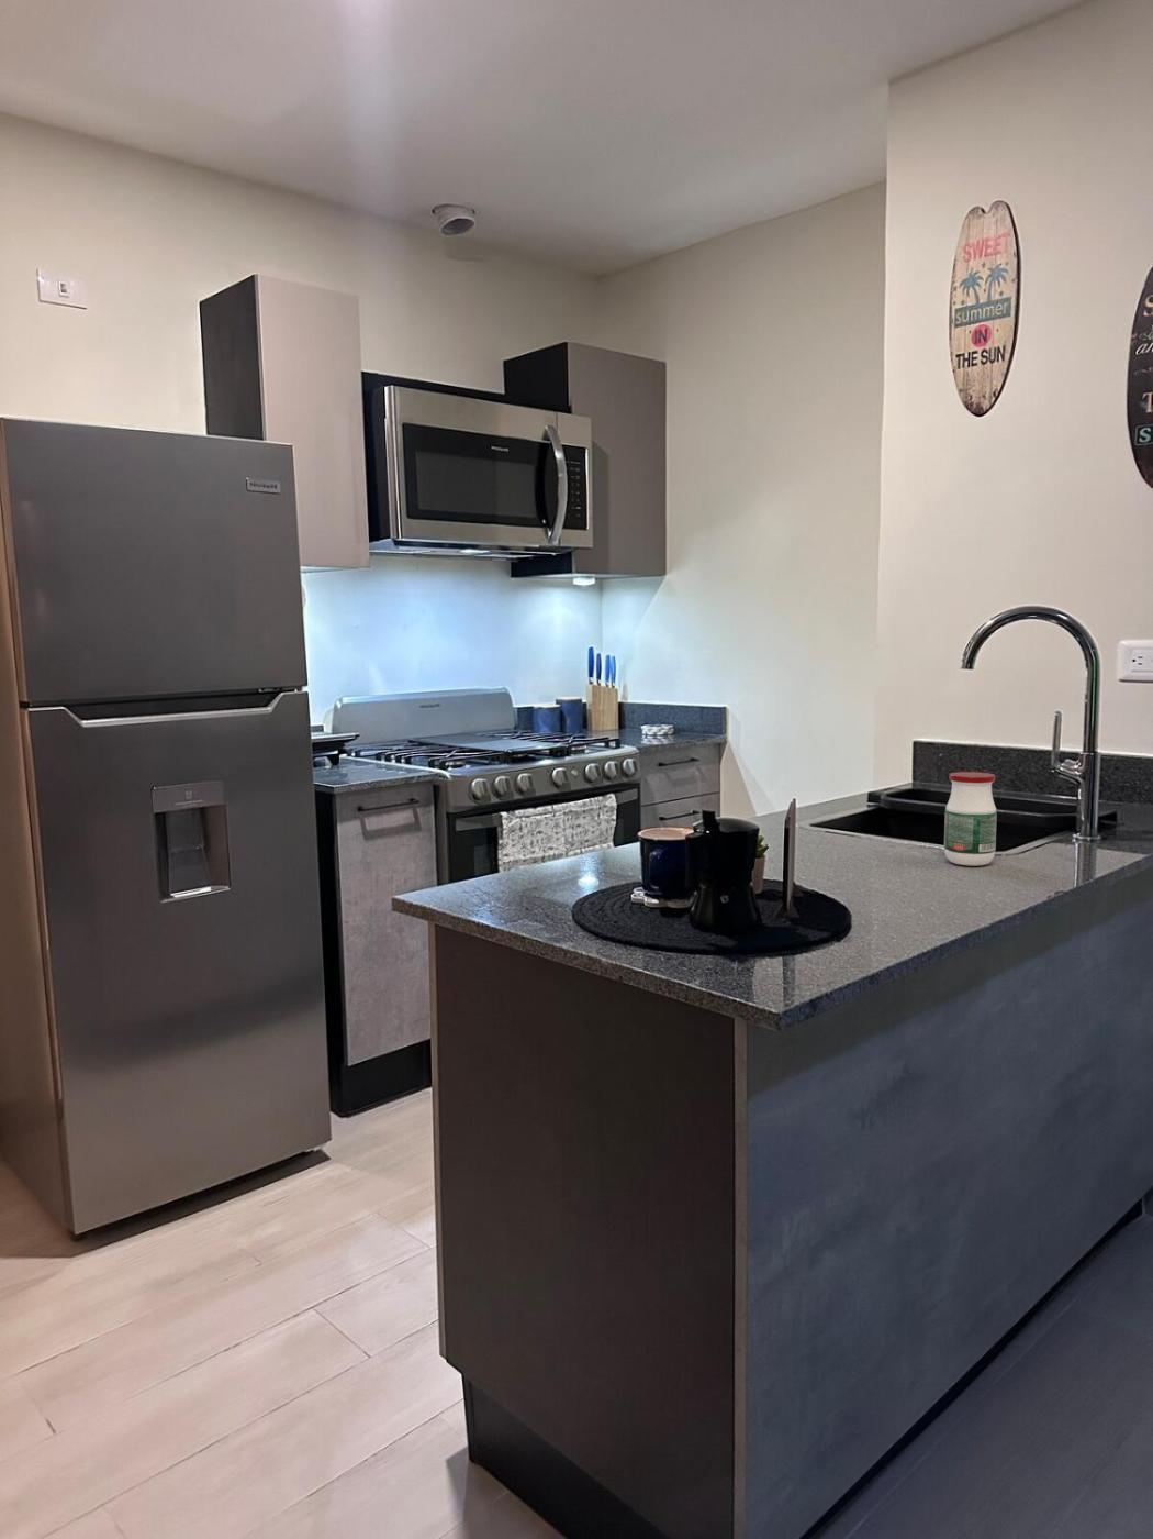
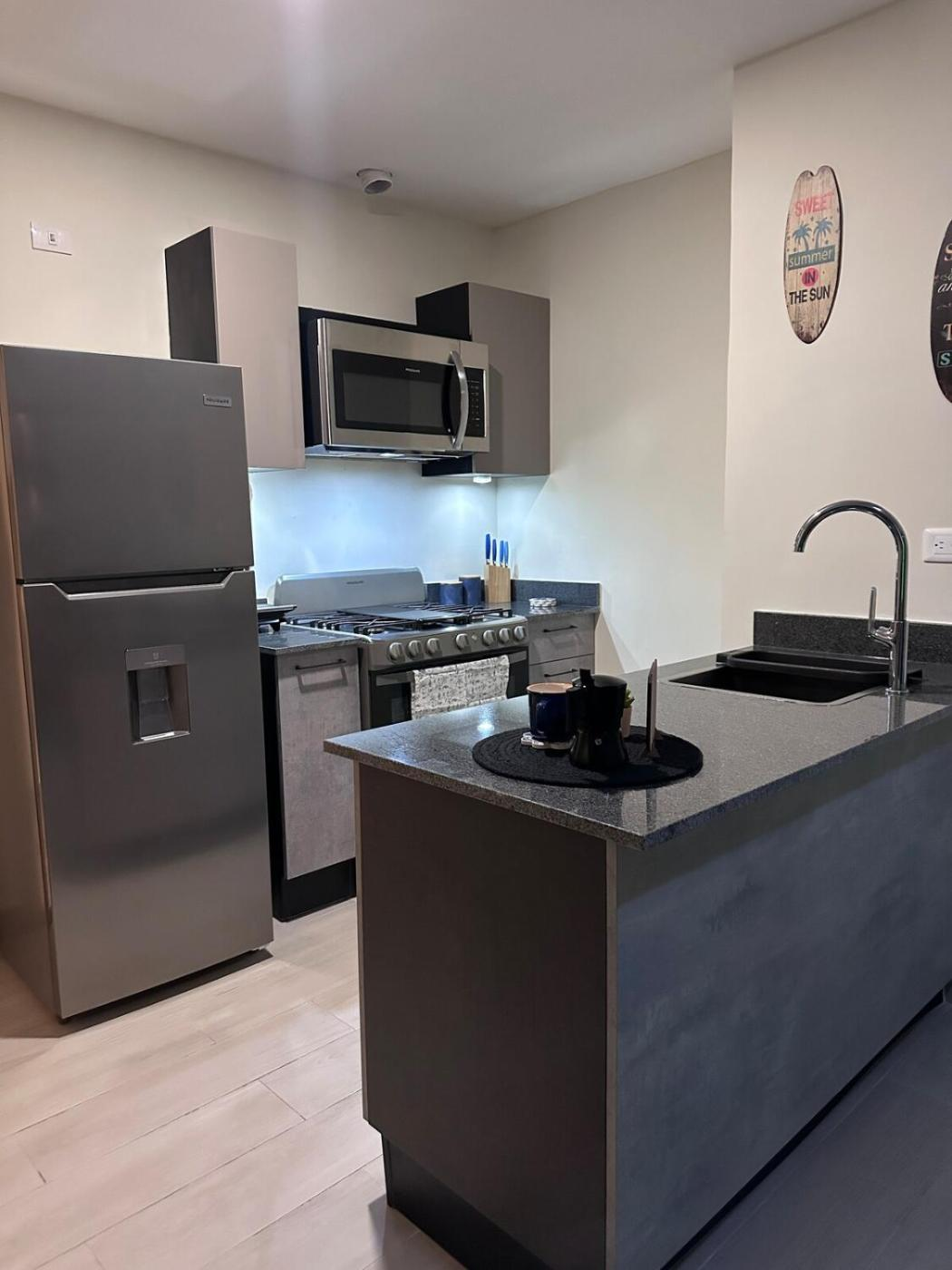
- jar [943,771,998,868]
